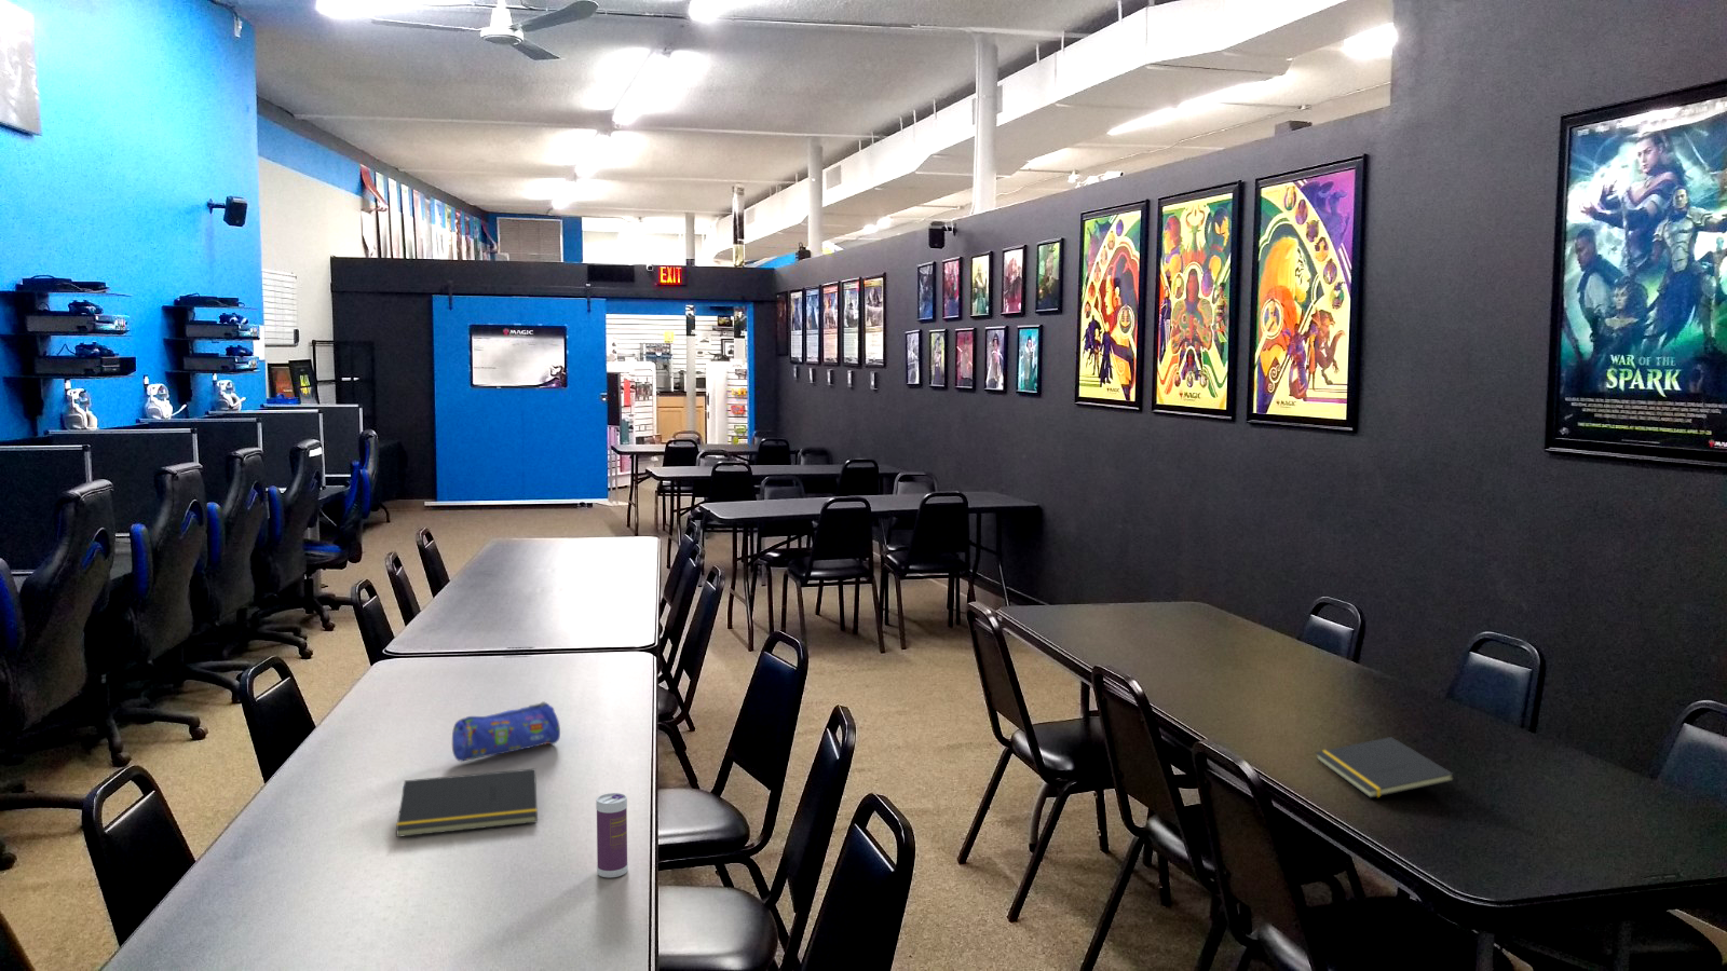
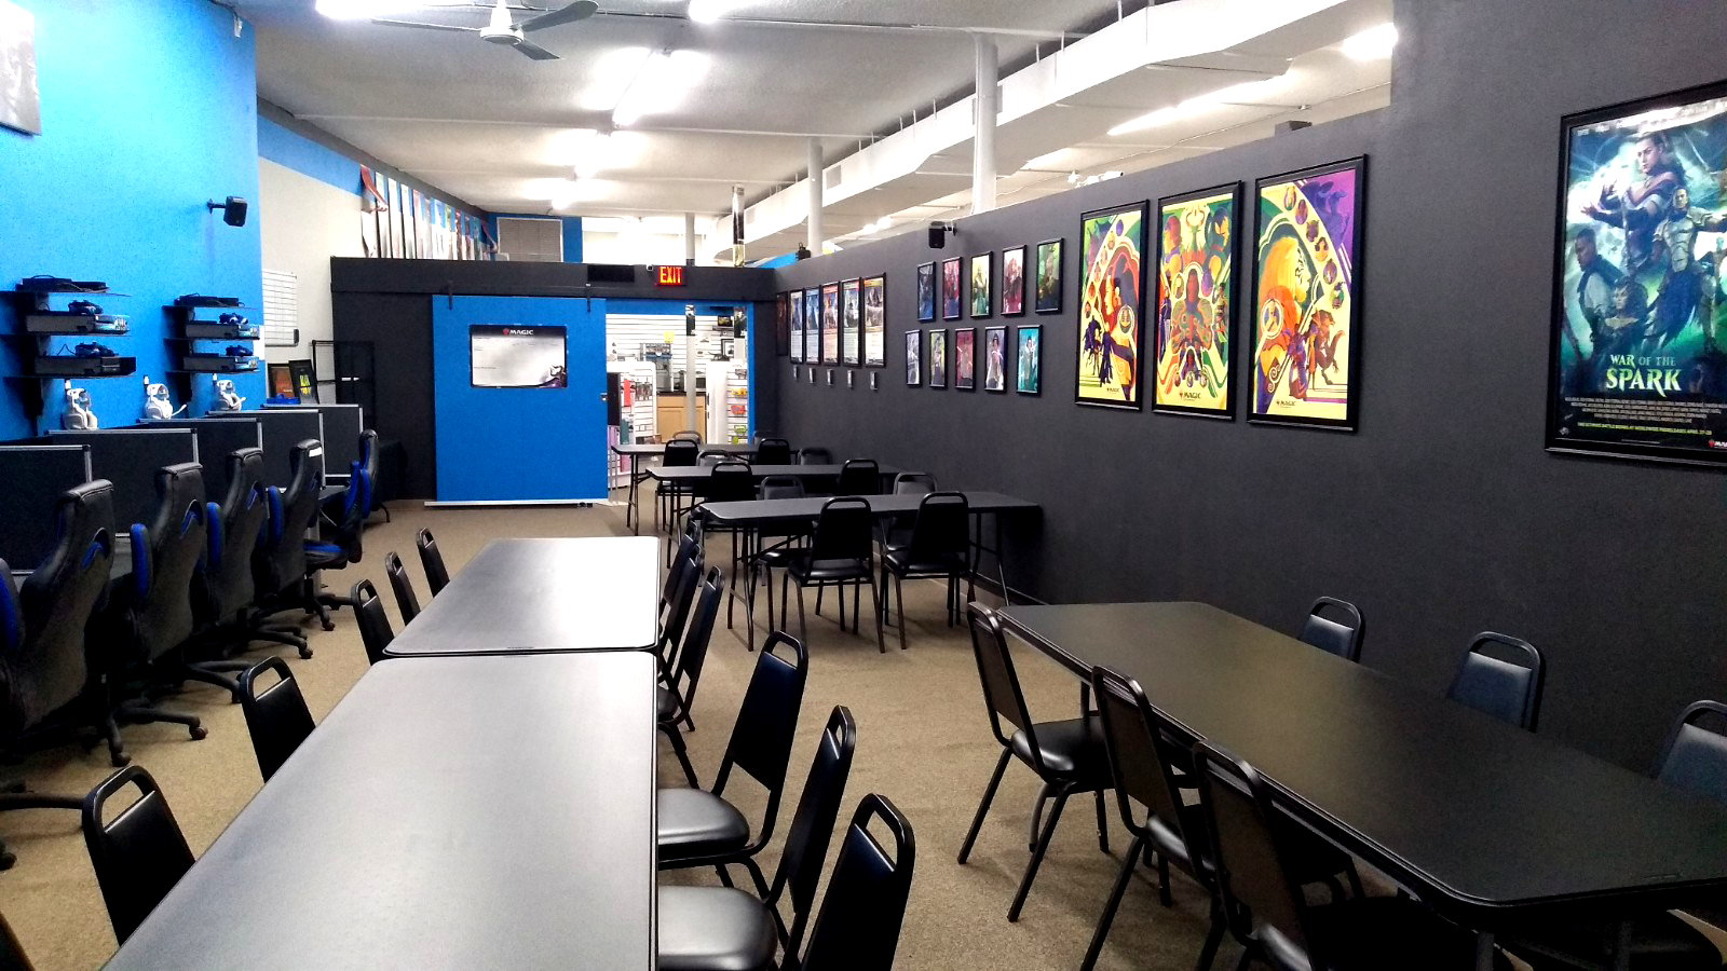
- notepad [1314,736,1457,798]
- pencil case [451,701,561,762]
- beverage can [594,792,630,879]
- notepad [395,767,539,838]
